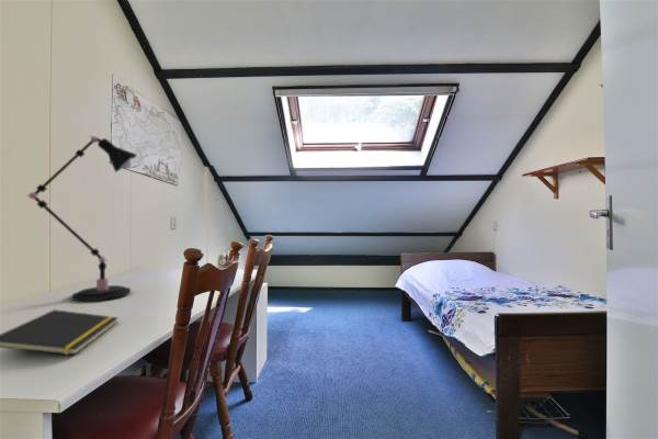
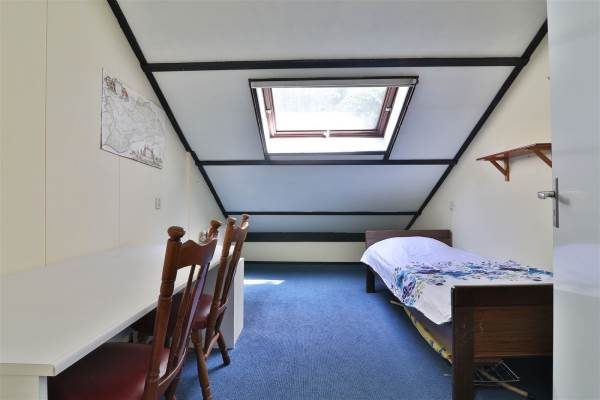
- desk lamp [27,135,138,302]
- notepad [0,308,120,356]
